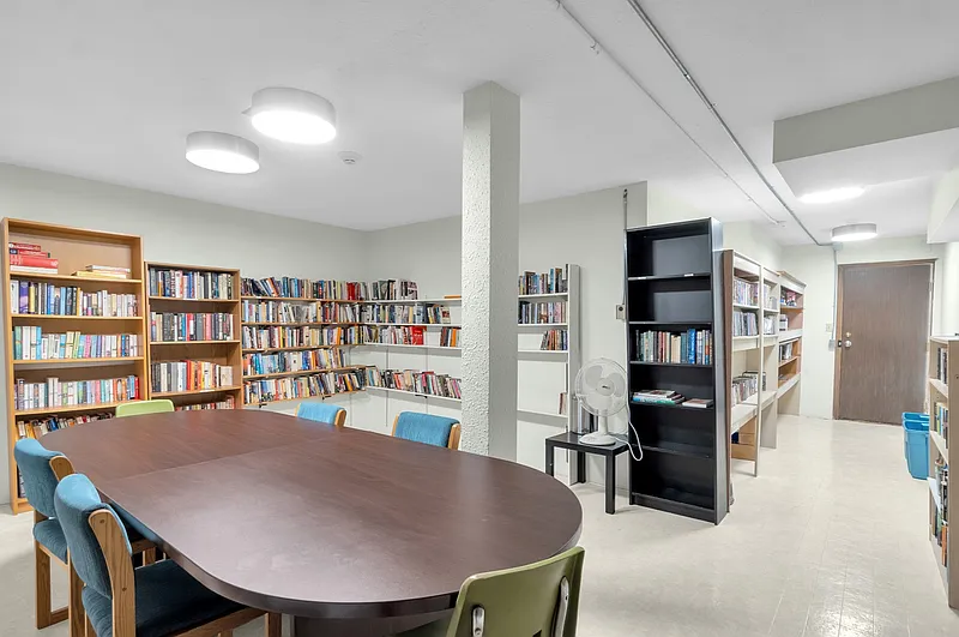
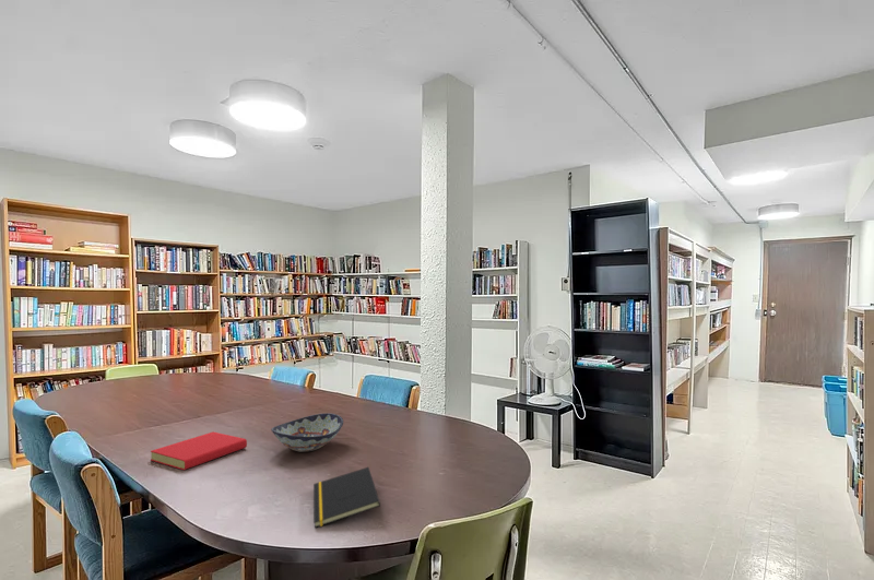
+ notepad [312,466,381,529]
+ book [150,430,248,471]
+ decorative bowl [270,412,344,453]
